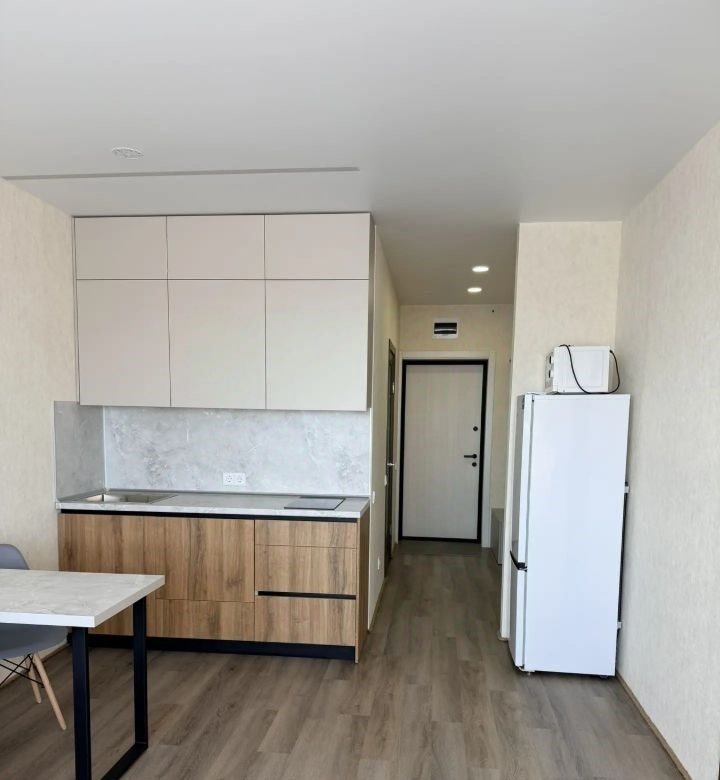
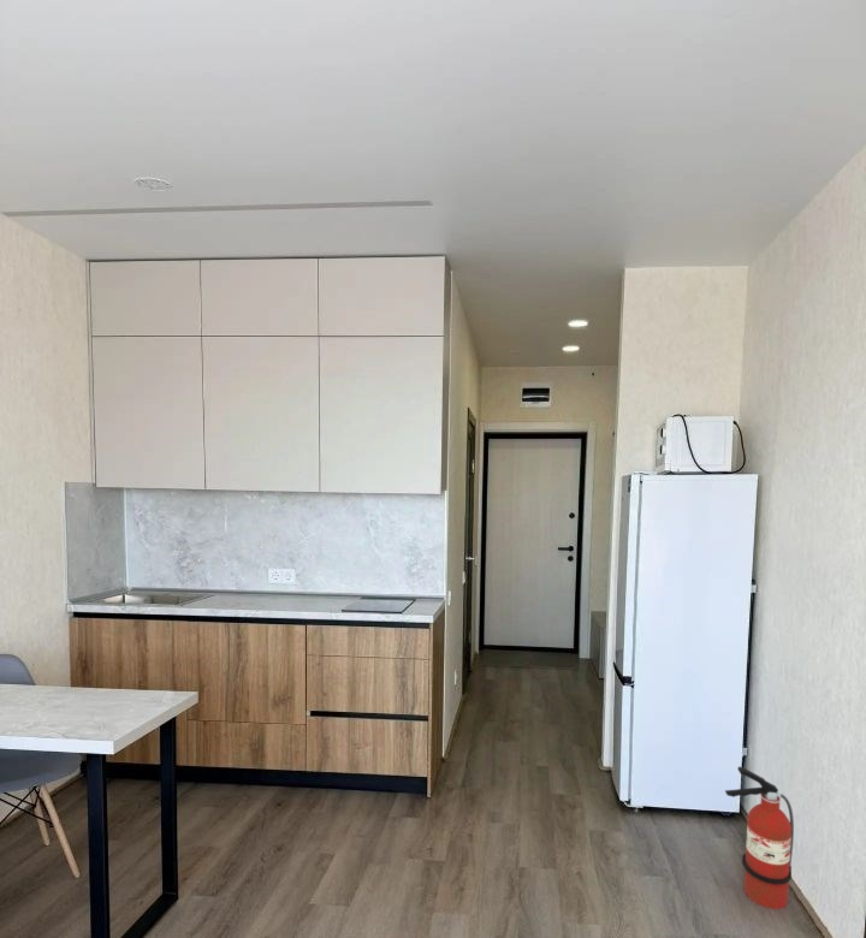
+ fire extinguisher [724,765,795,910]
